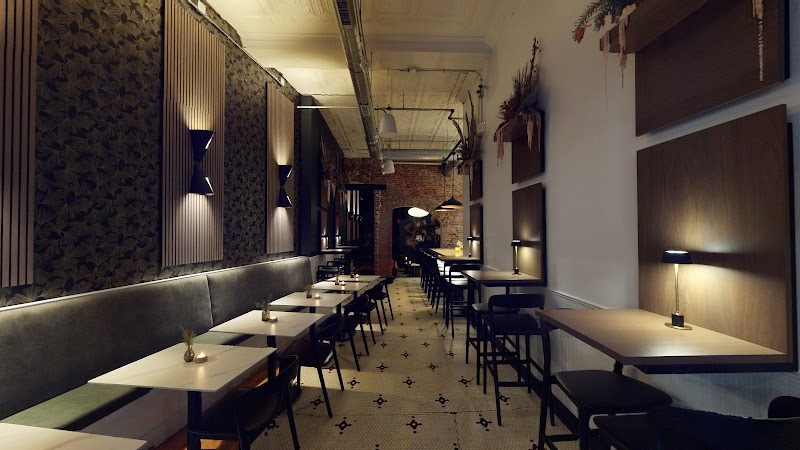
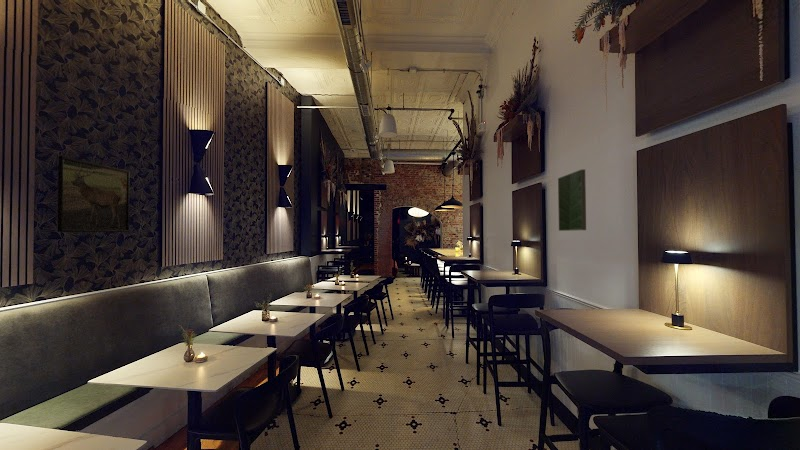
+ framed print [557,168,587,232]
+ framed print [56,155,131,233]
